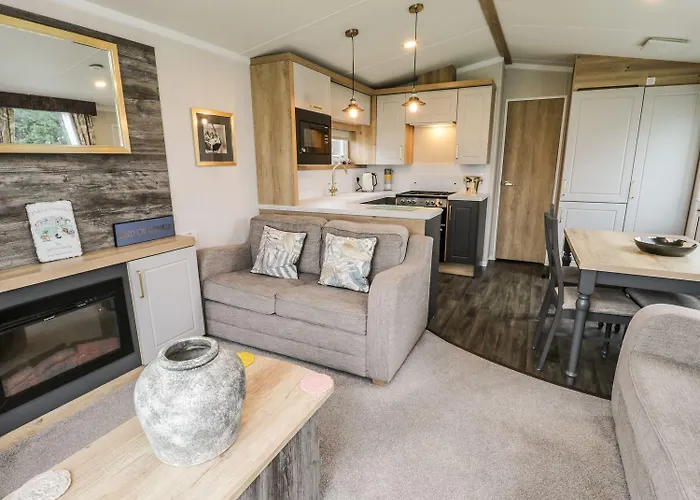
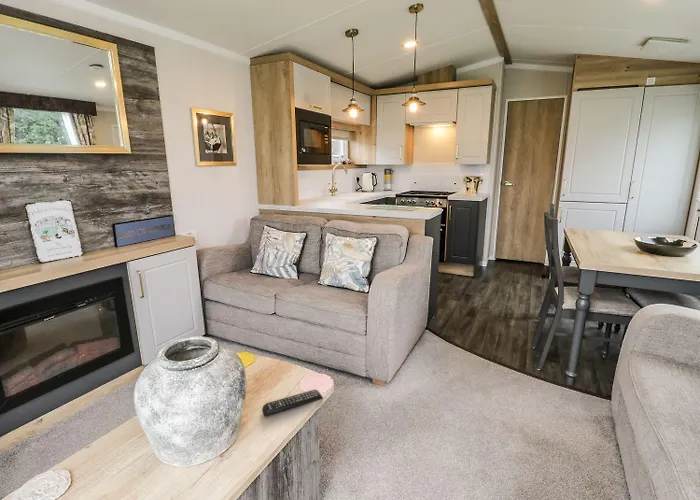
+ remote control [261,389,324,417]
